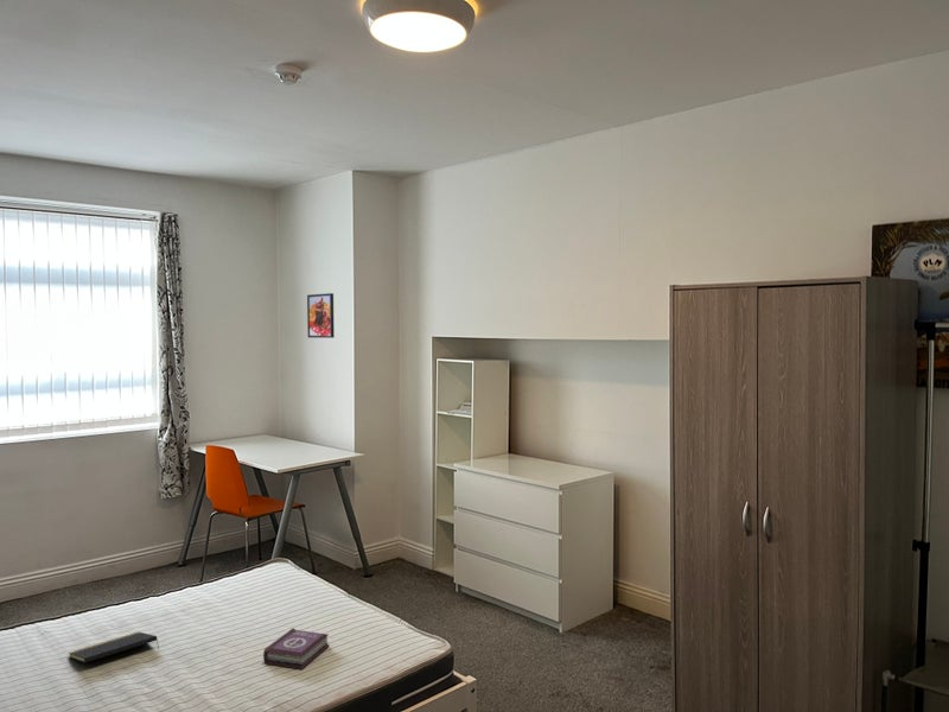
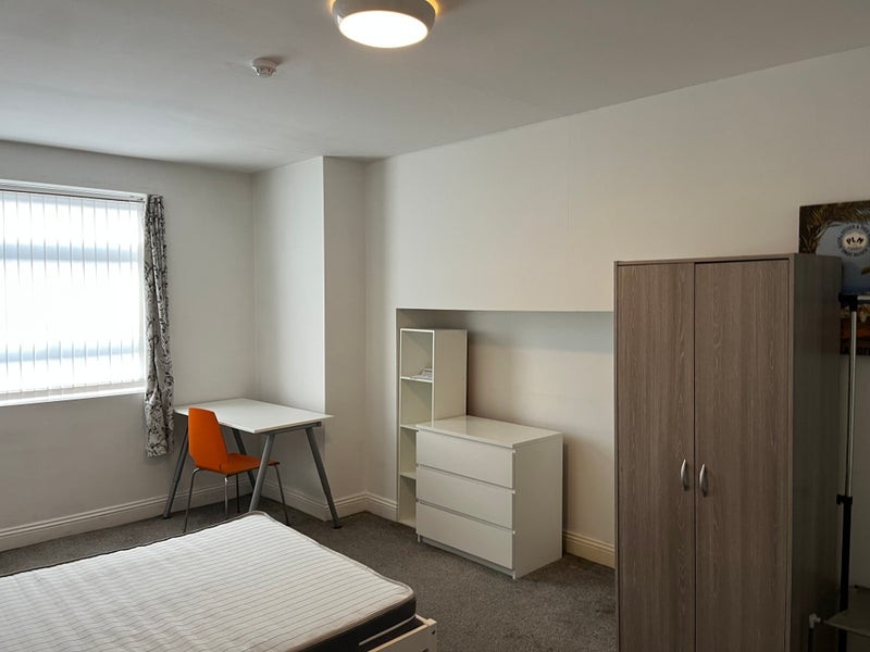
- book [262,627,331,670]
- notepad [68,631,160,663]
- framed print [306,292,336,339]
